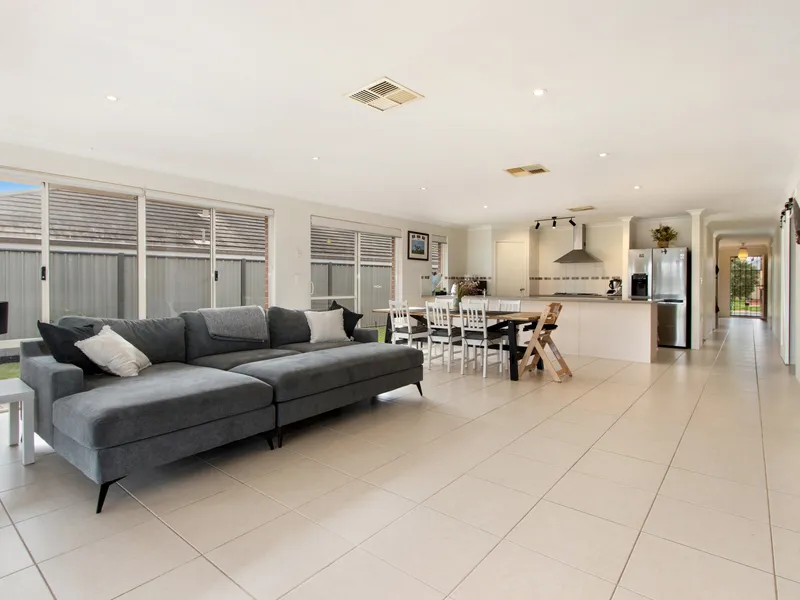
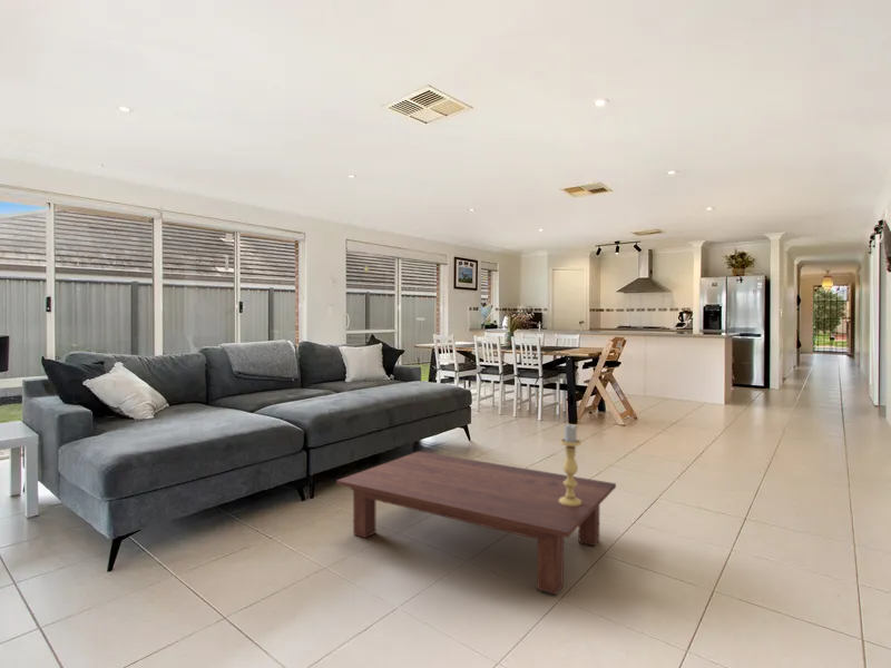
+ coffee table [335,450,617,596]
+ candle holder [559,423,582,507]
